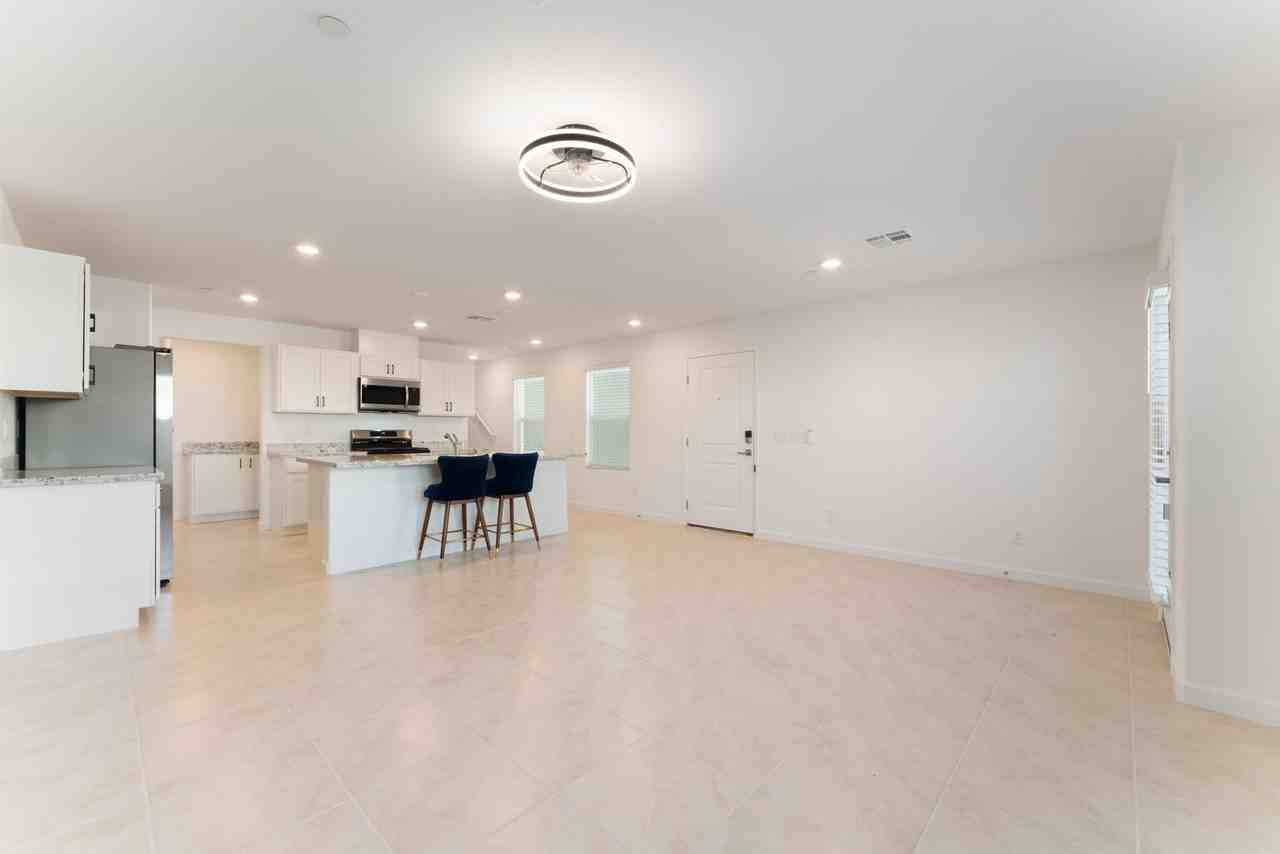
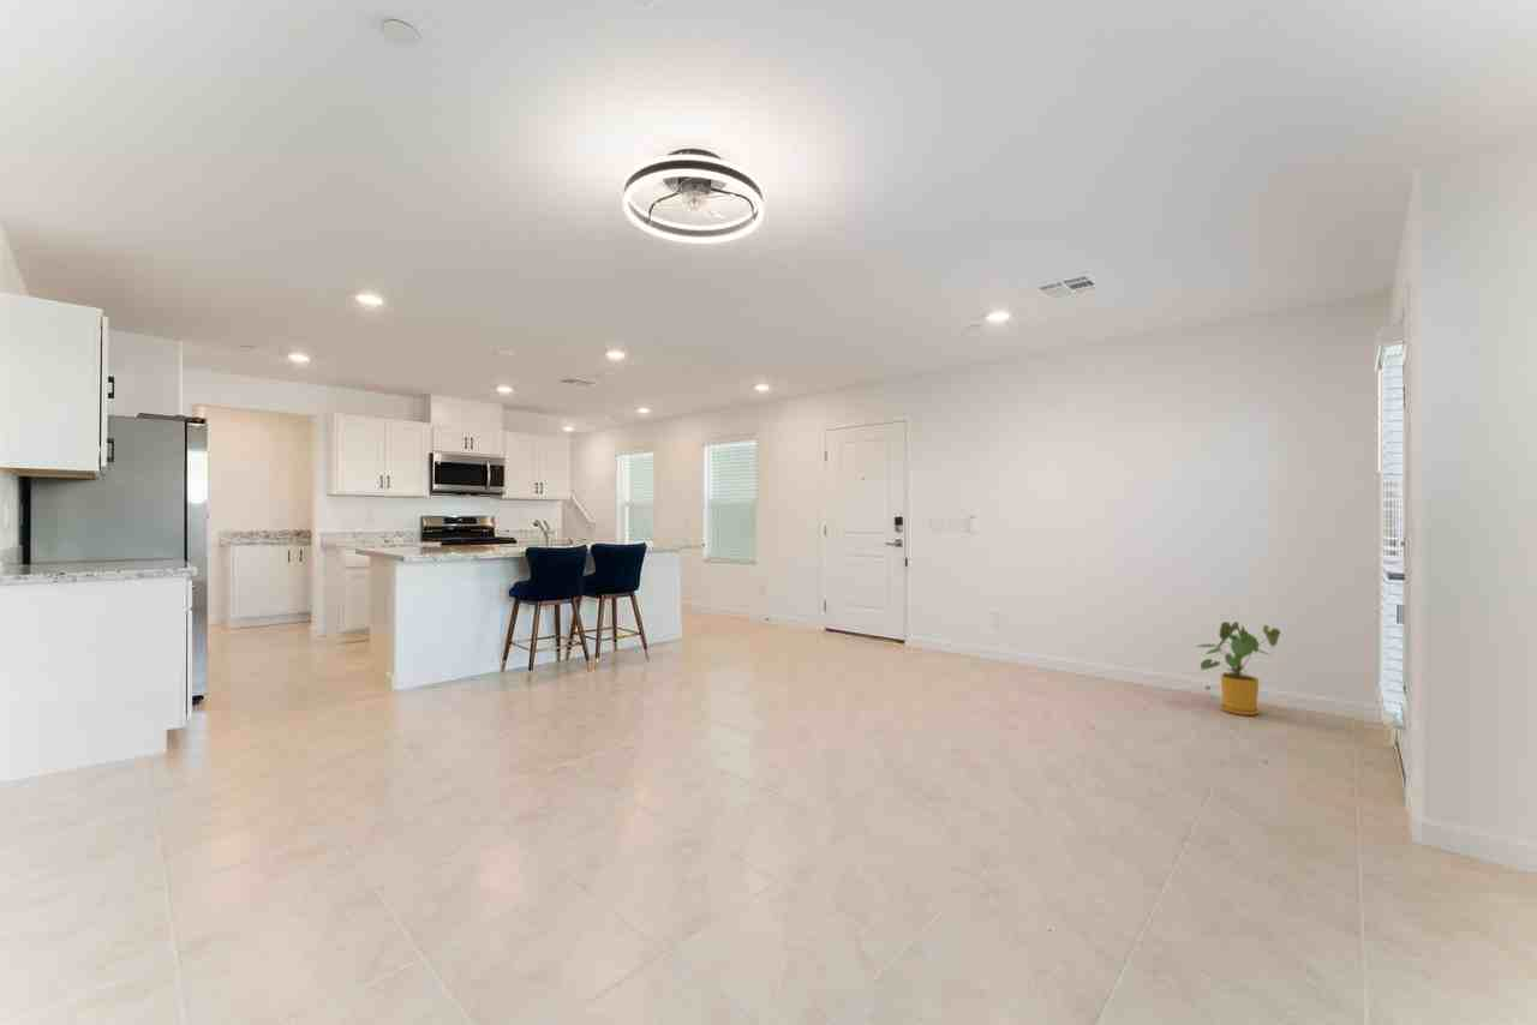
+ house plant [1196,621,1281,717]
